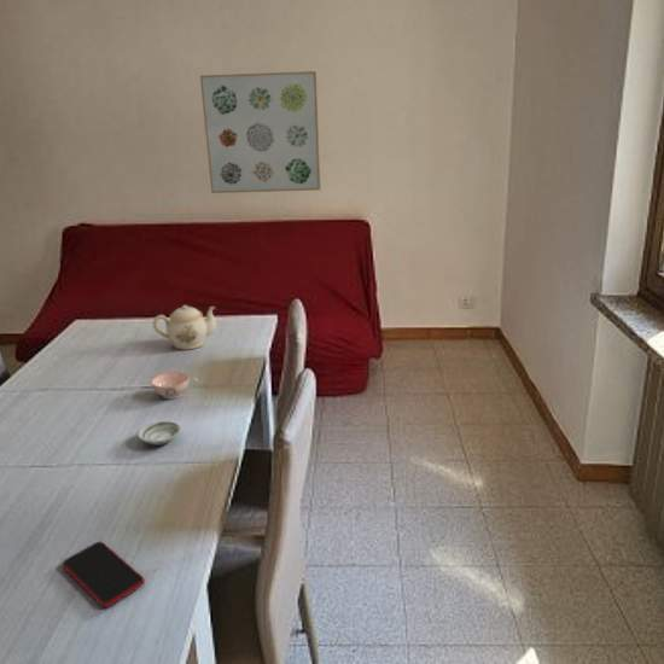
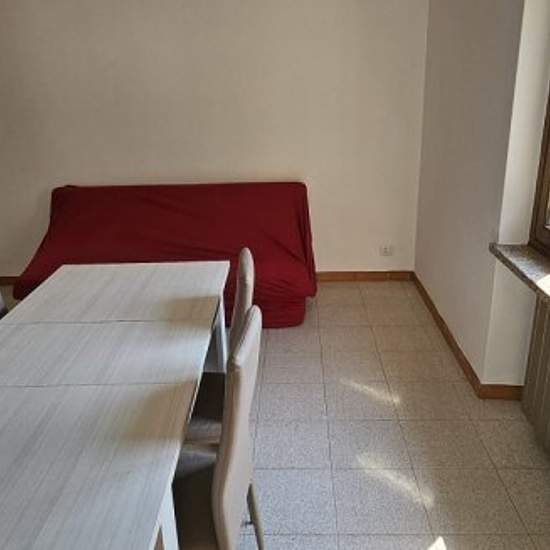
- teacup [151,371,199,400]
- saucer [136,420,182,447]
- smartphone [62,541,146,608]
- wall art [199,70,321,194]
- teapot [151,304,217,350]
